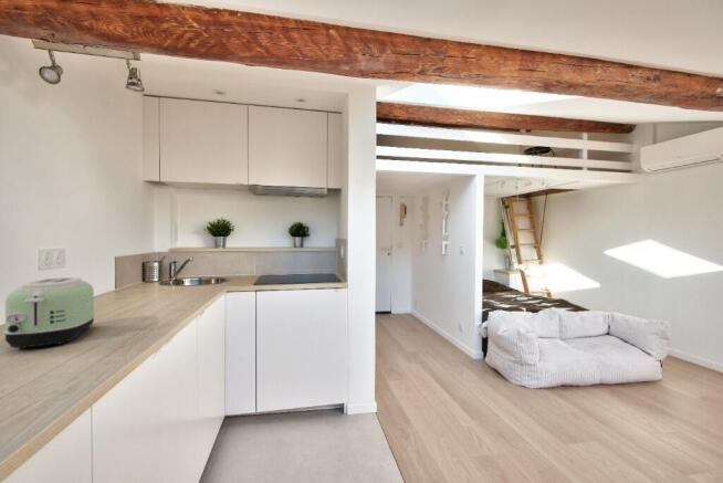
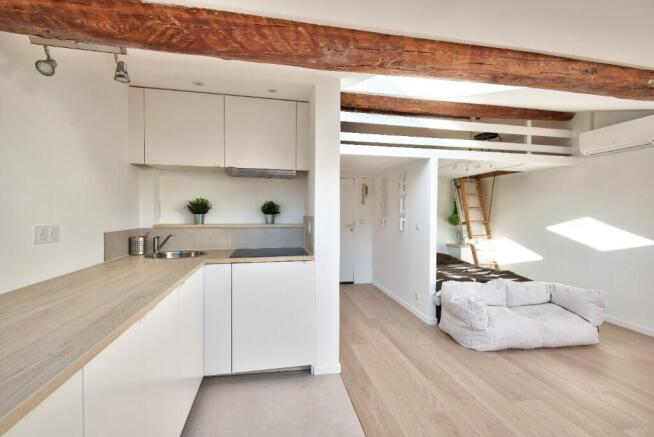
- toaster [2,276,96,349]
